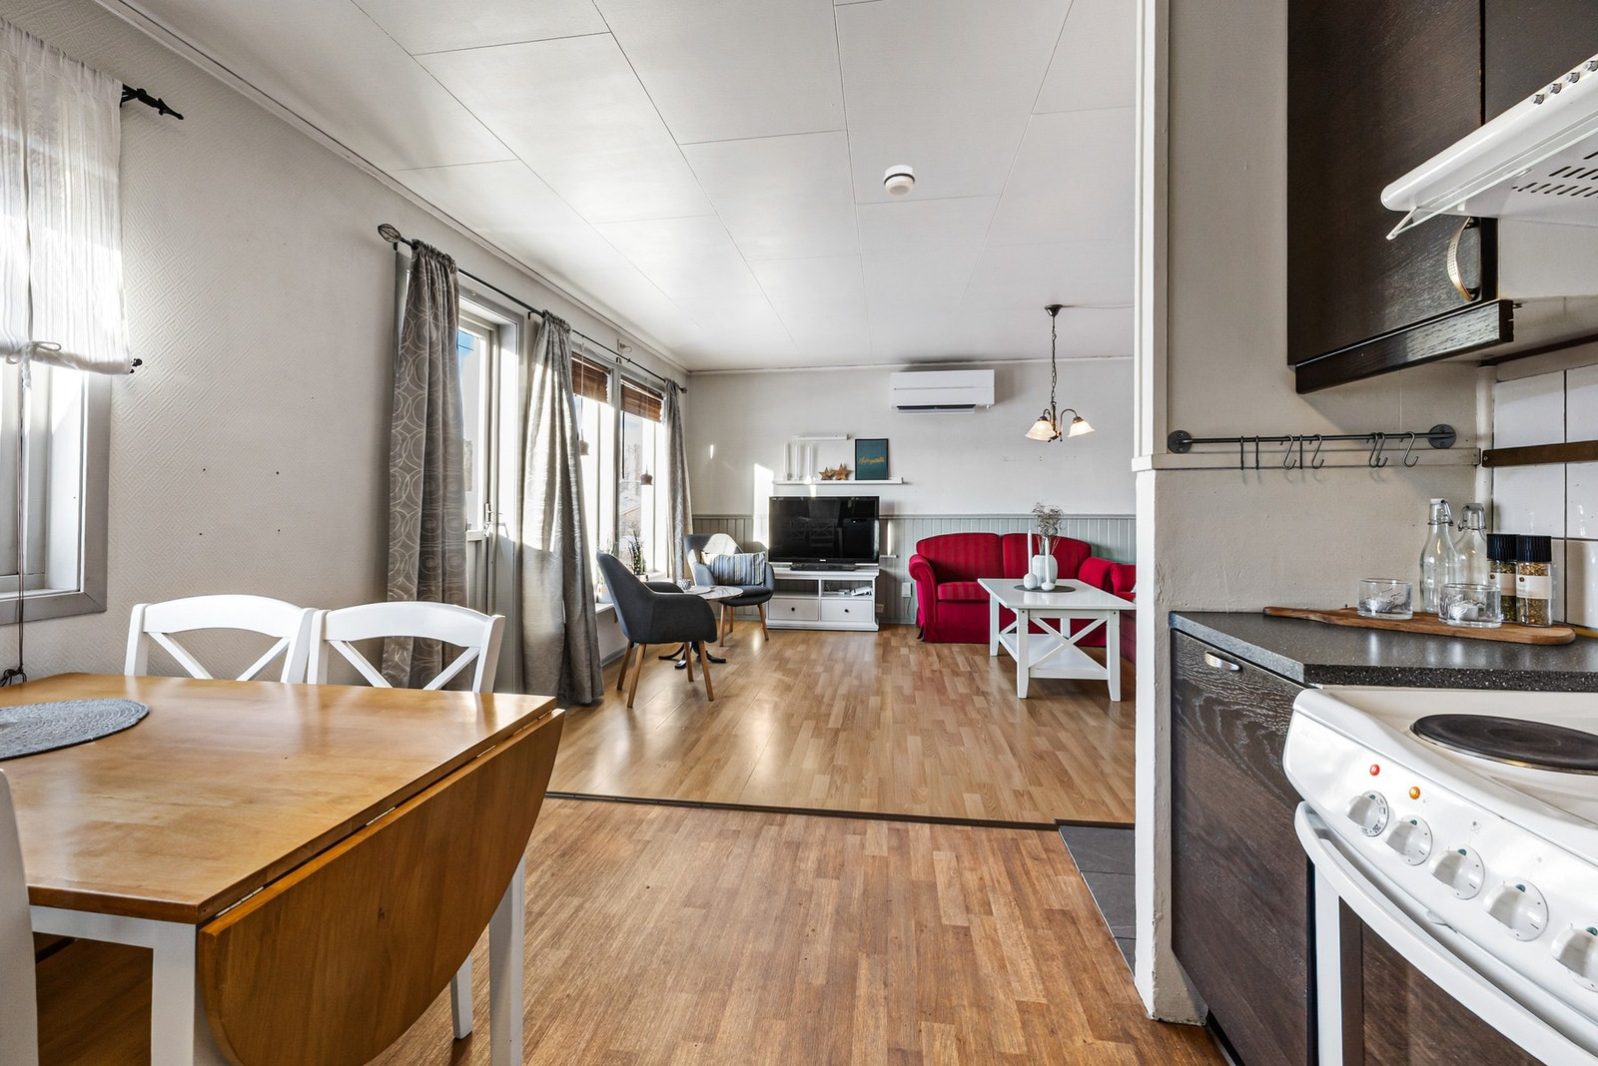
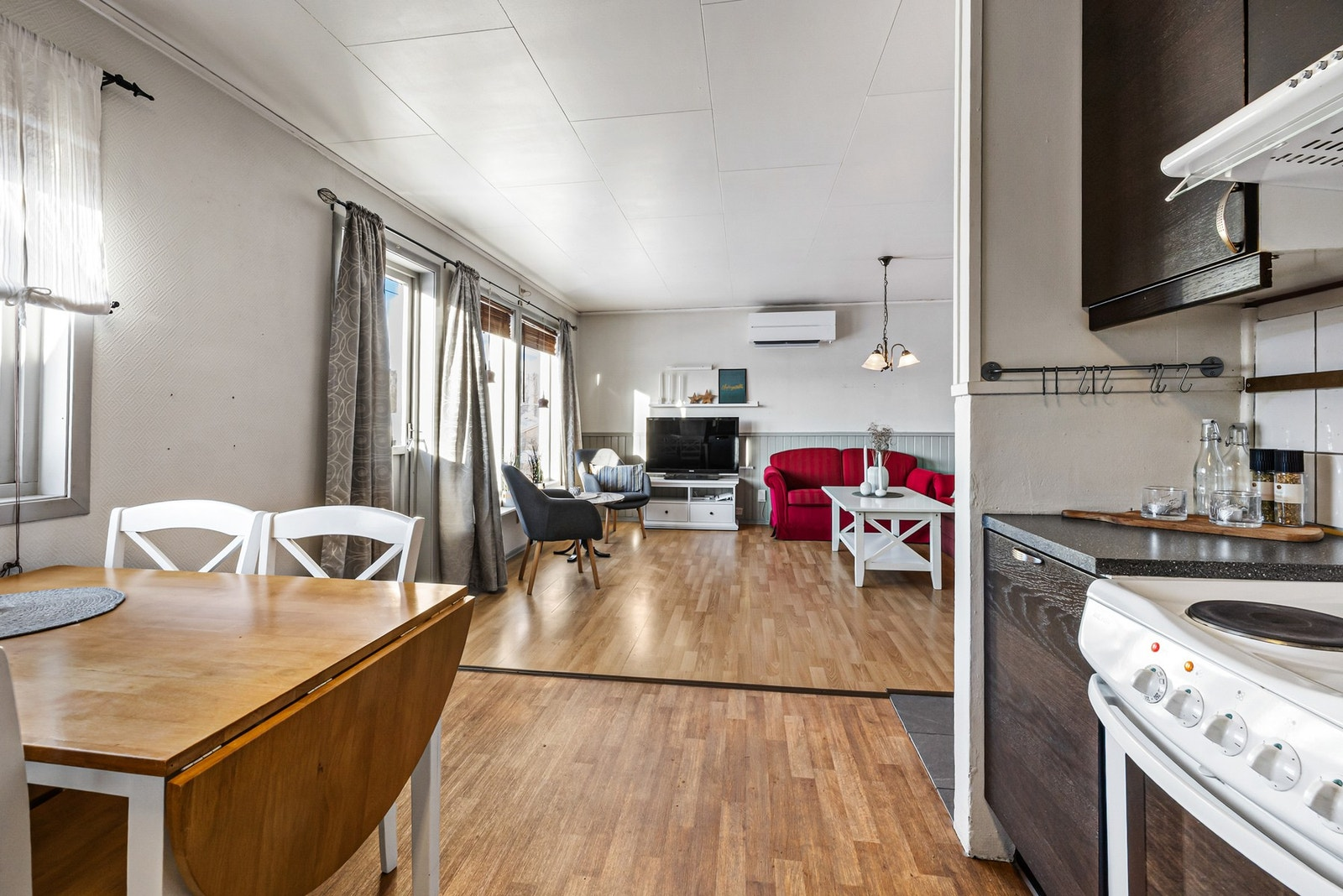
- smoke detector [883,164,916,197]
